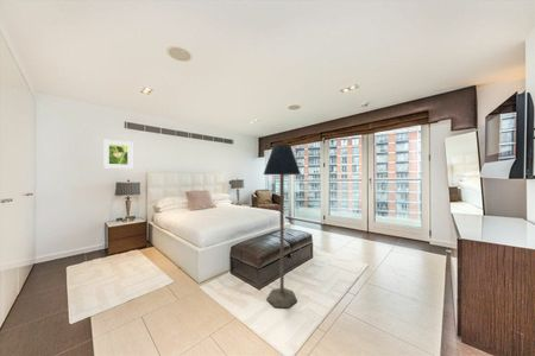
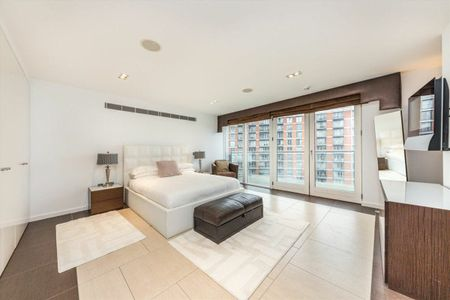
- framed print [102,138,133,170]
- floor lamp [263,144,302,309]
